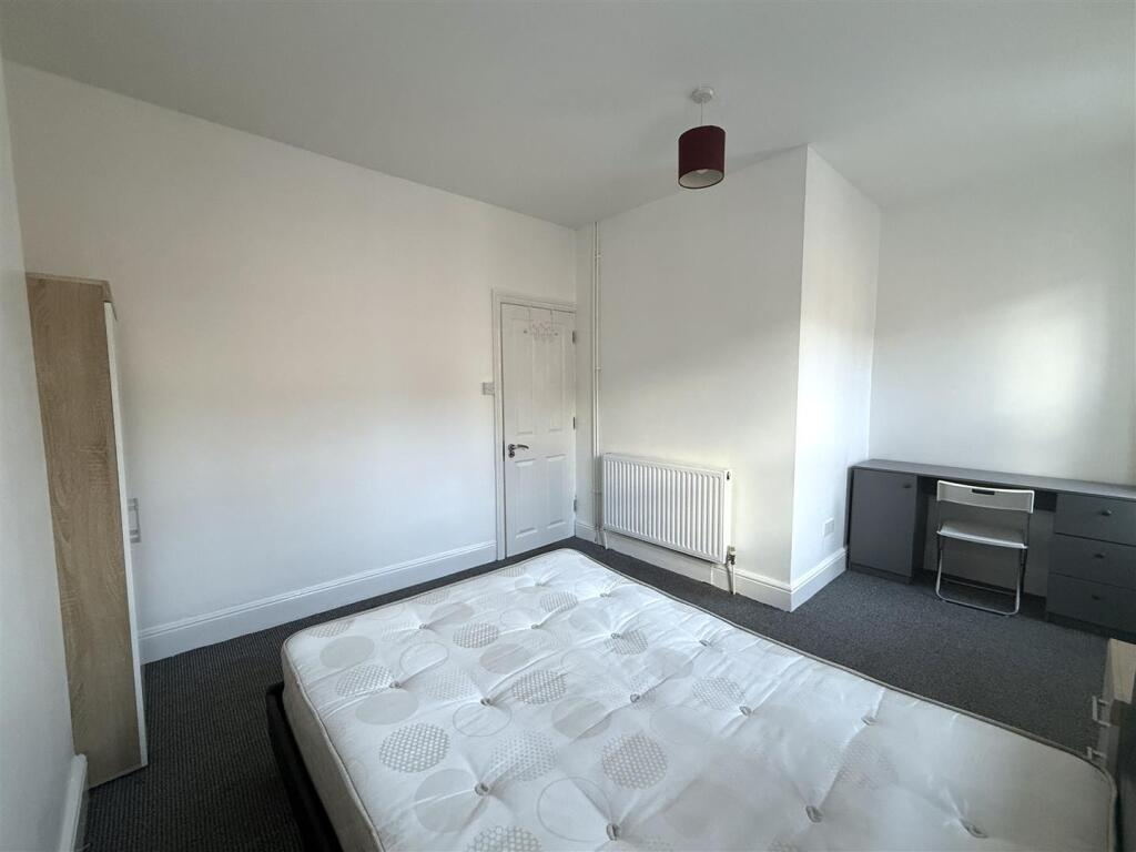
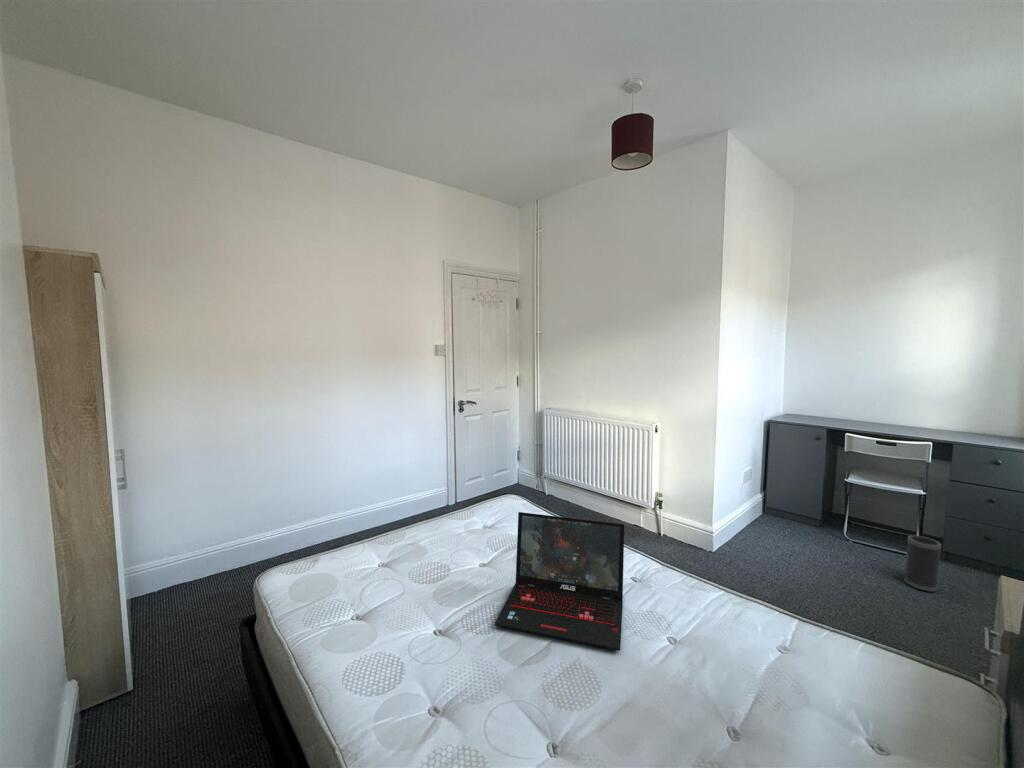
+ laptop [494,511,625,652]
+ speaker [903,534,942,593]
